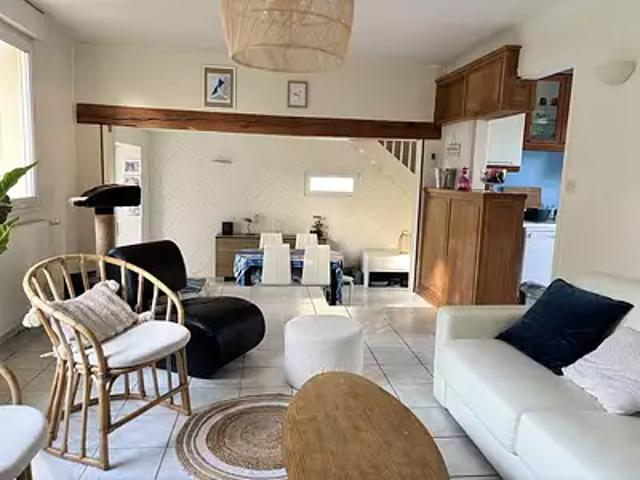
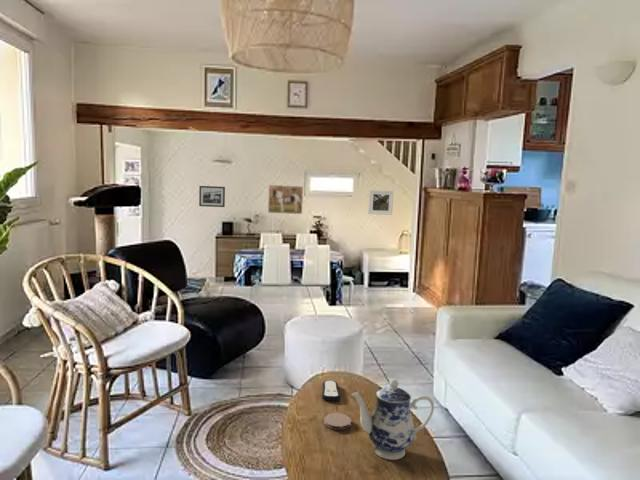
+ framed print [267,184,304,215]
+ remote control [321,380,341,402]
+ picture frame [198,185,226,208]
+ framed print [367,189,394,216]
+ teapot [350,378,435,461]
+ coaster [323,412,352,431]
